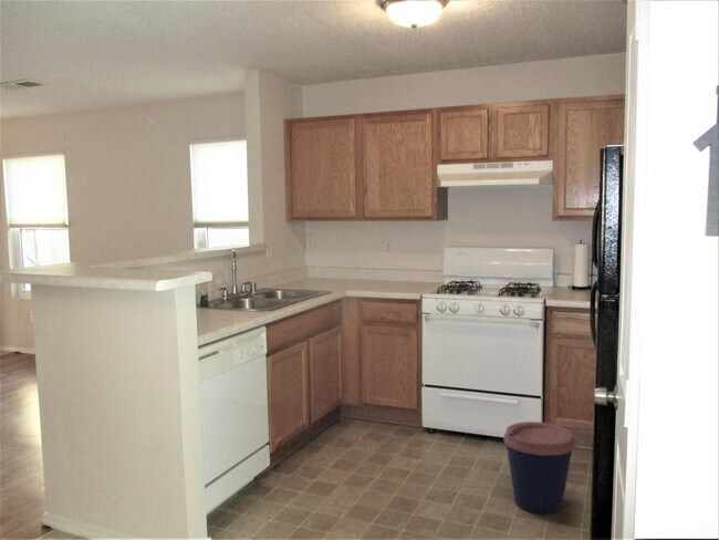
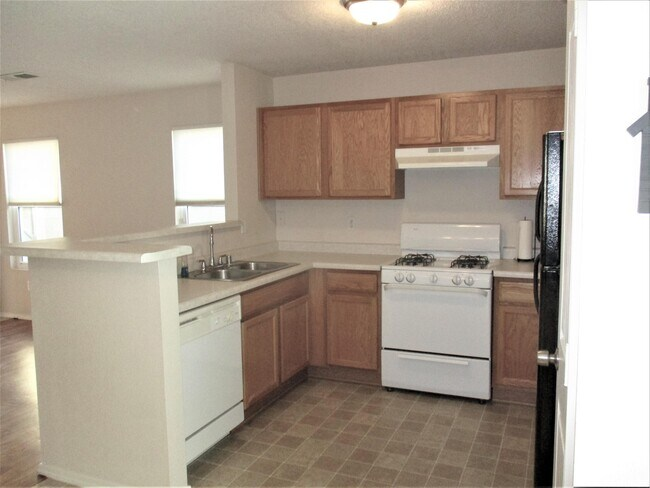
- coffee cup [502,420,576,515]
